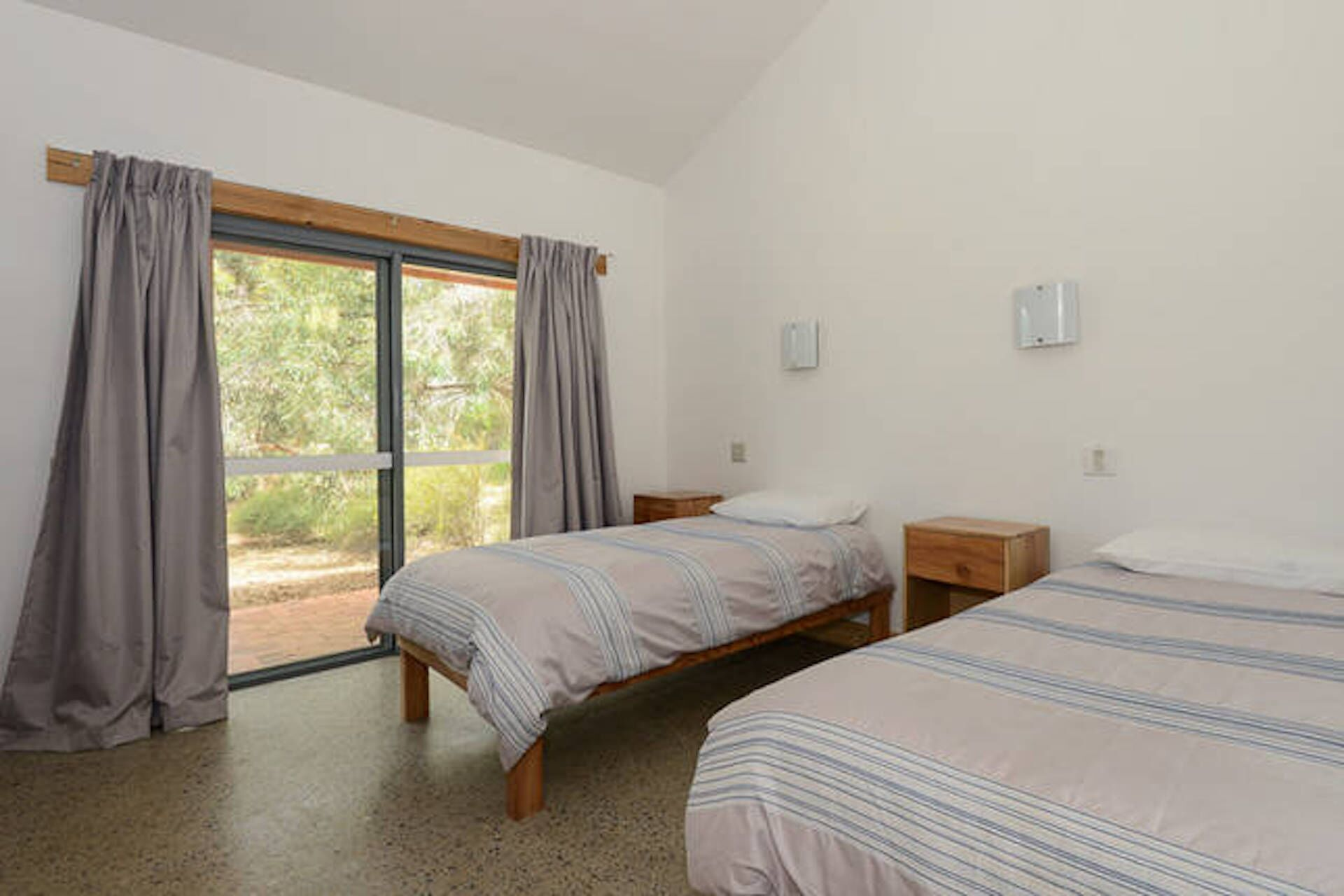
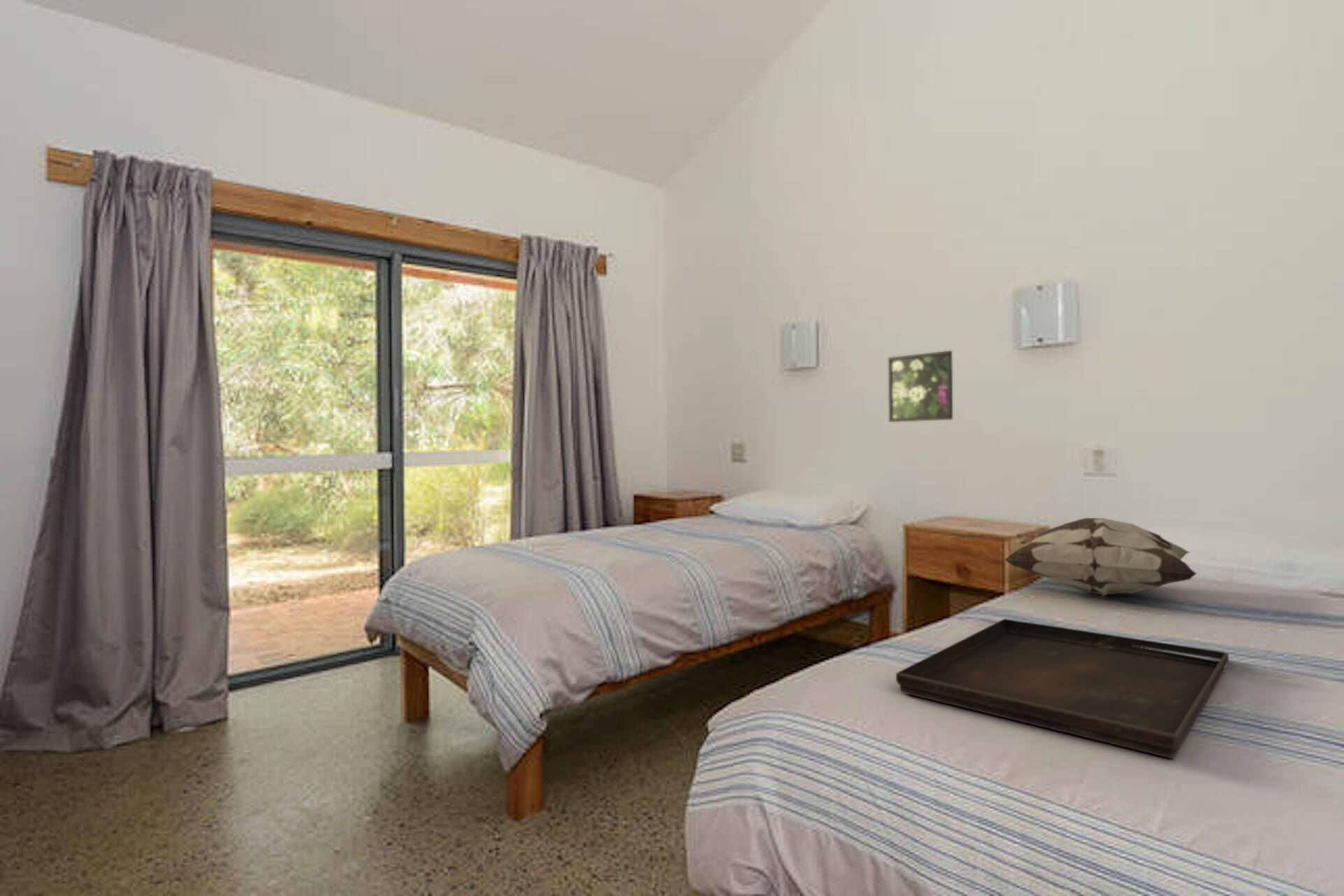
+ serving tray [895,618,1229,759]
+ decorative pillow [1002,517,1198,597]
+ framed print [888,350,953,423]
